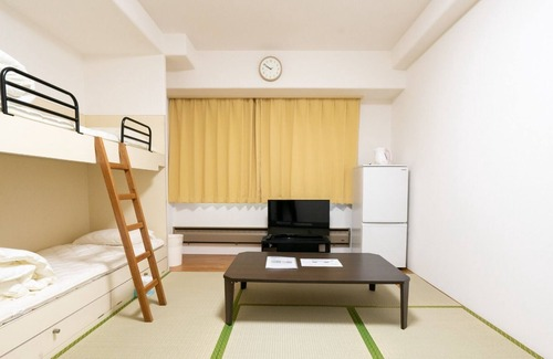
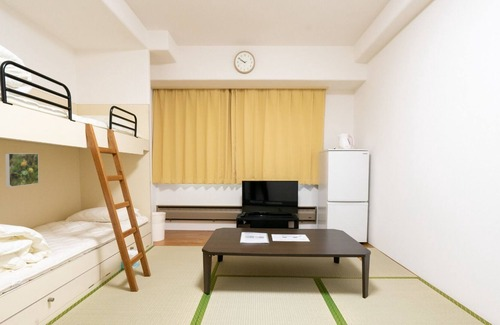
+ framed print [4,152,40,188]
